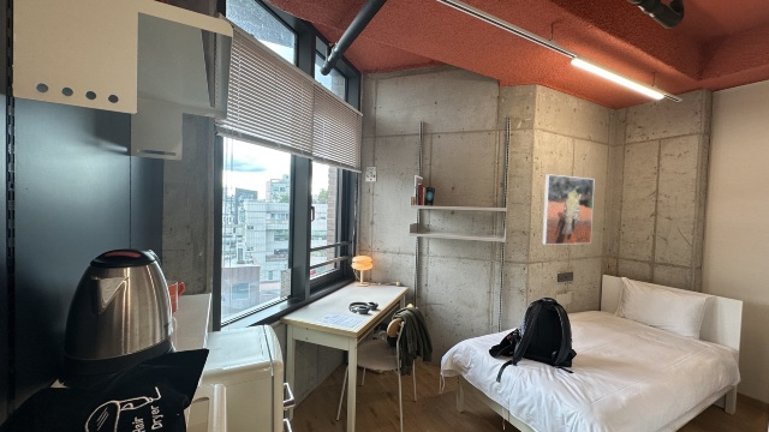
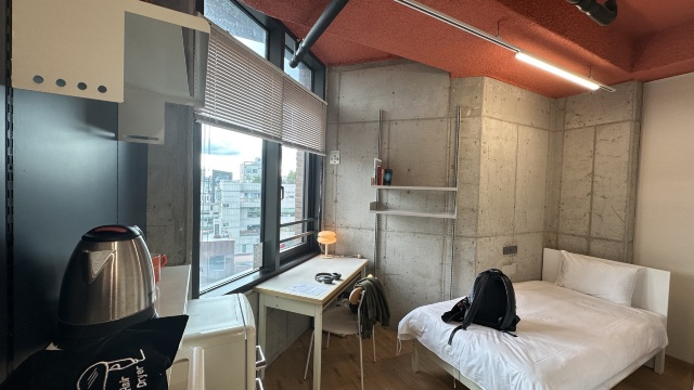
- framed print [542,173,595,246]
